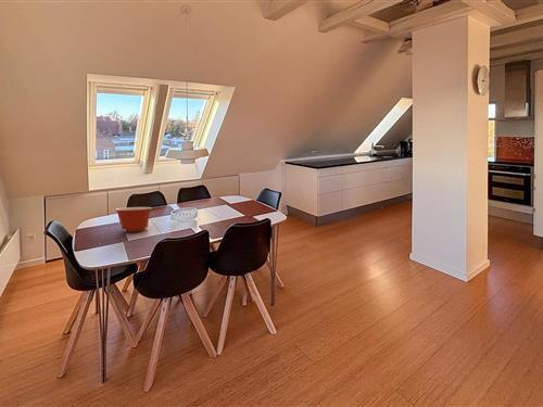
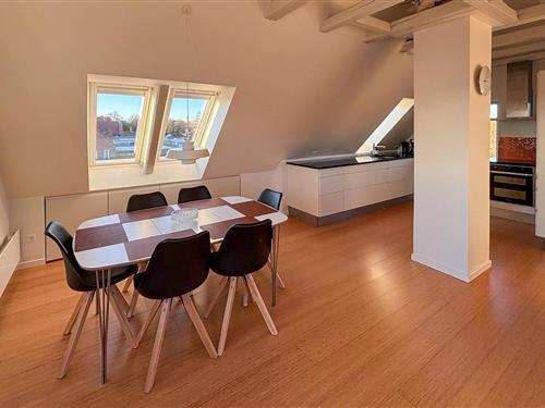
- mixing bowl [114,206,153,233]
